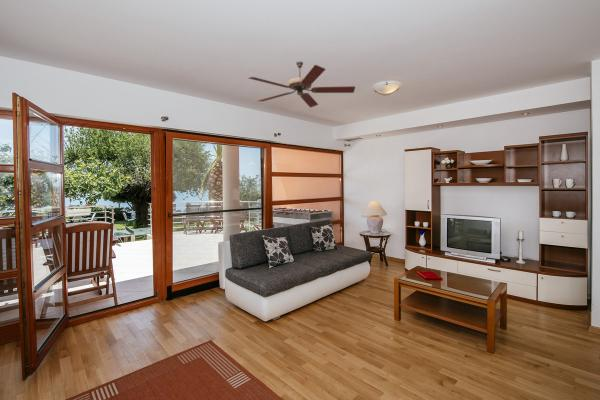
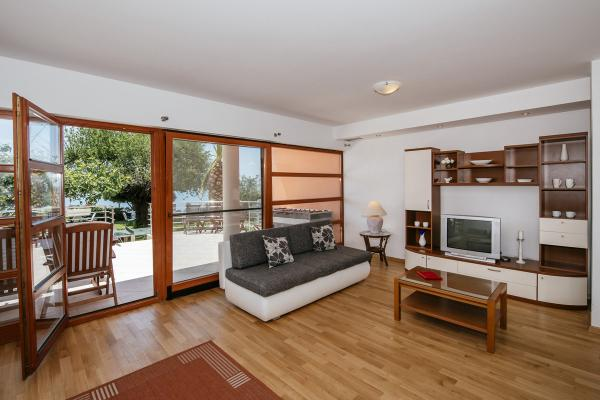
- ceiling fan [248,60,356,108]
